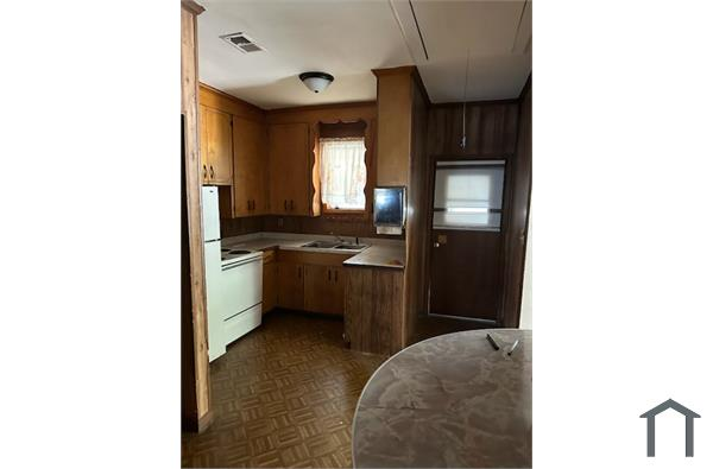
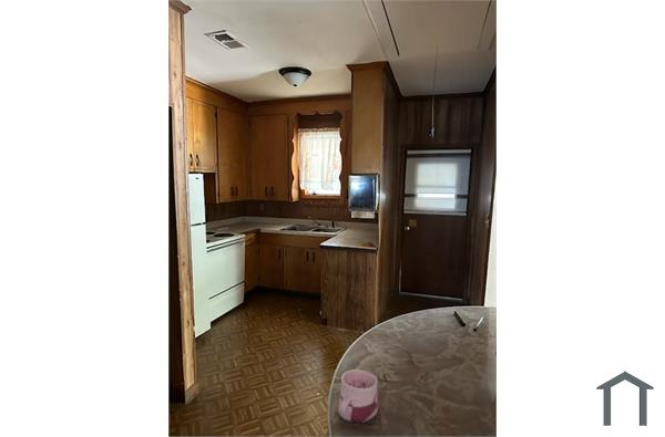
+ mug [337,368,379,424]
